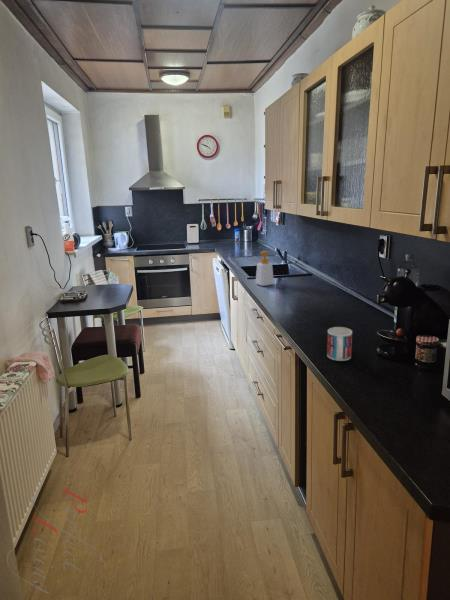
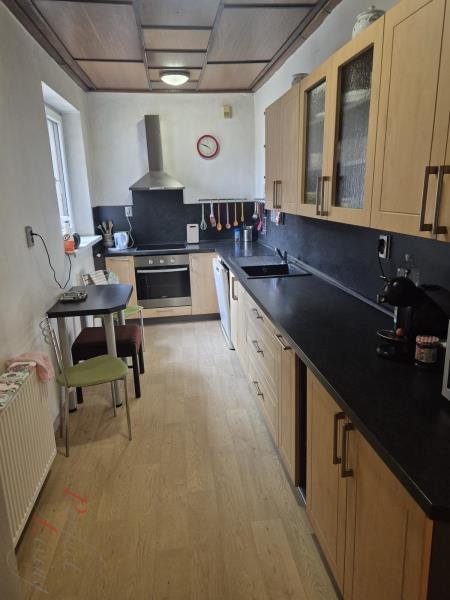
- mug [326,326,353,362]
- soap bottle [255,250,276,287]
